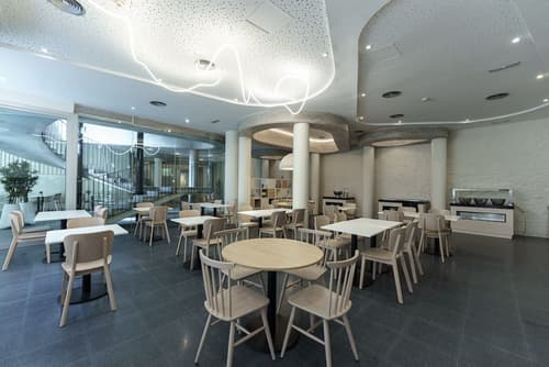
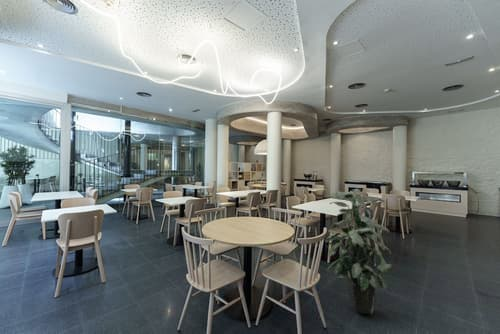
+ indoor plant [324,188,394,316]
